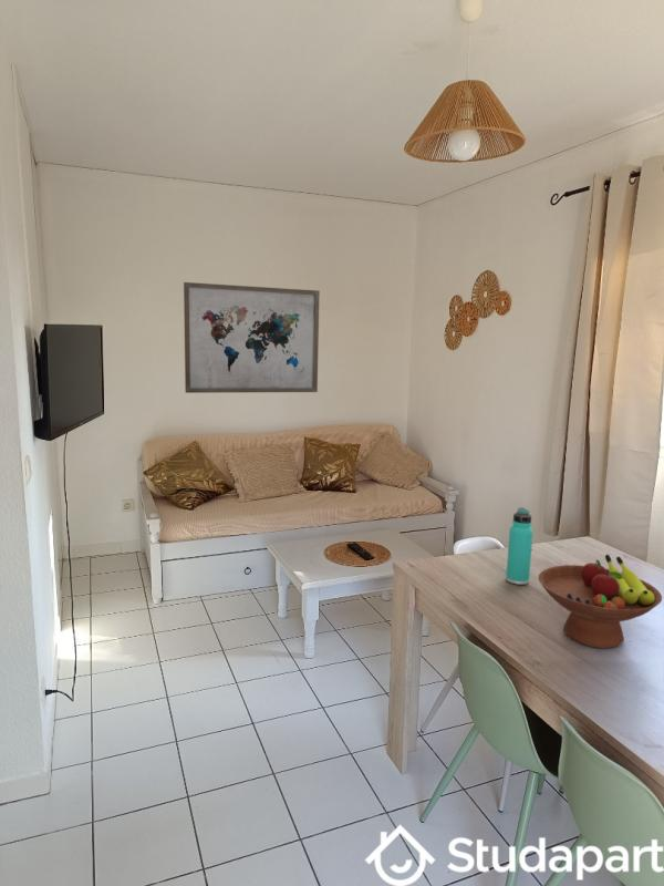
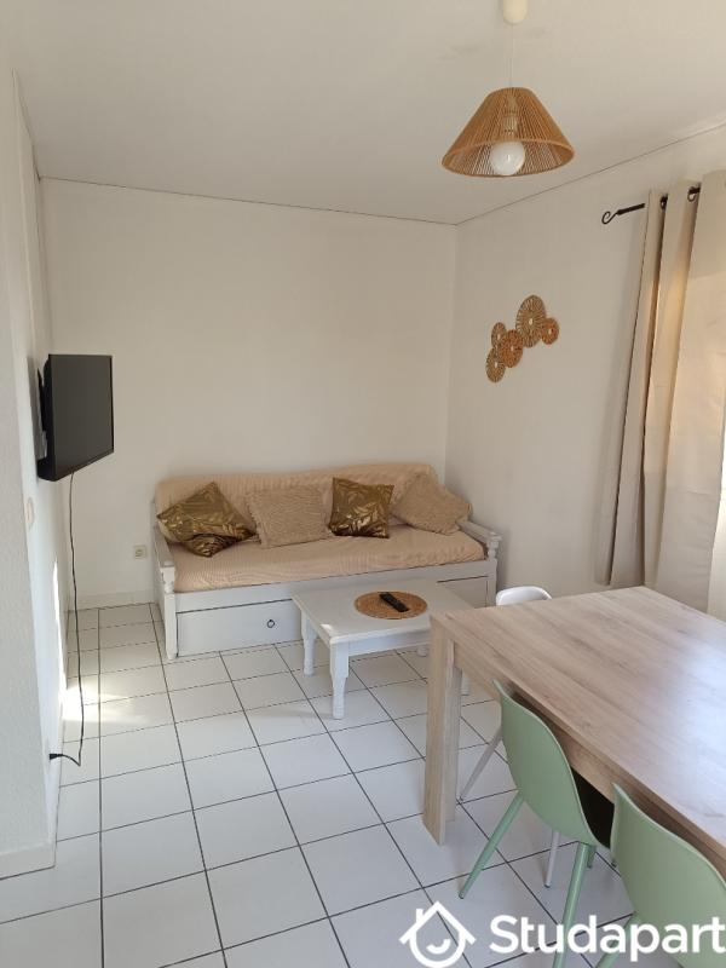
- wall art [183,281,321,394]
- thermos bottle [505,507,535,586]
- fruit bowl [538,554,663,650]
